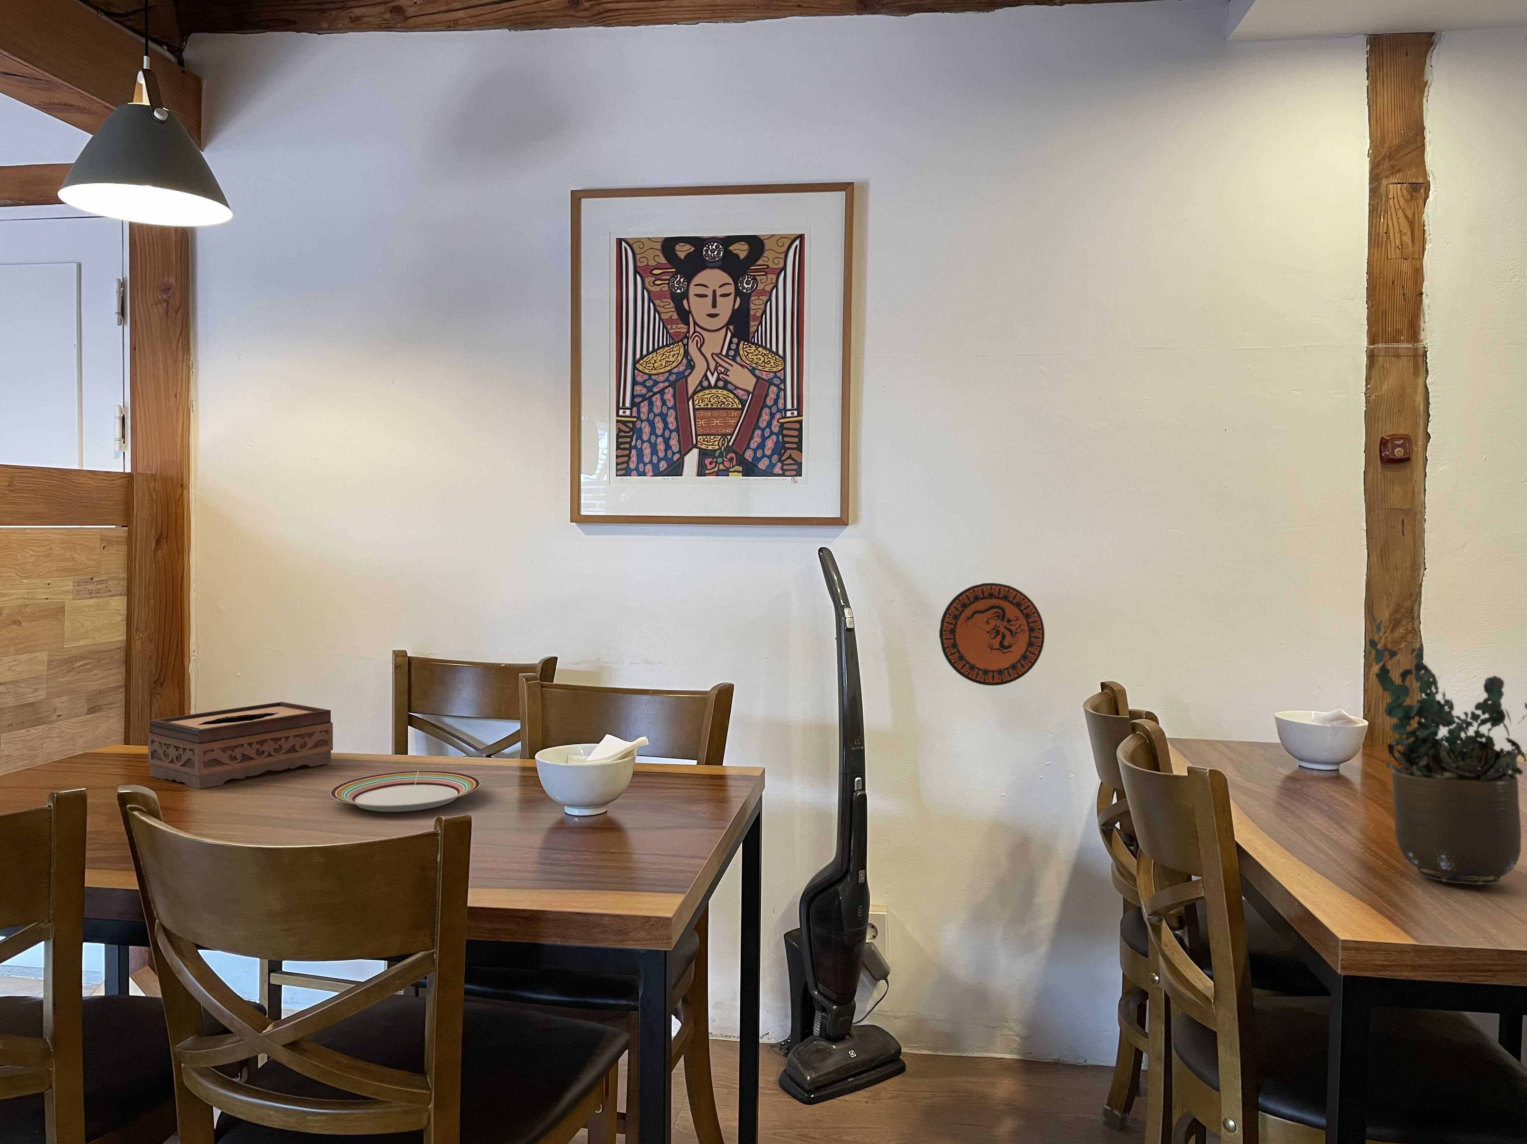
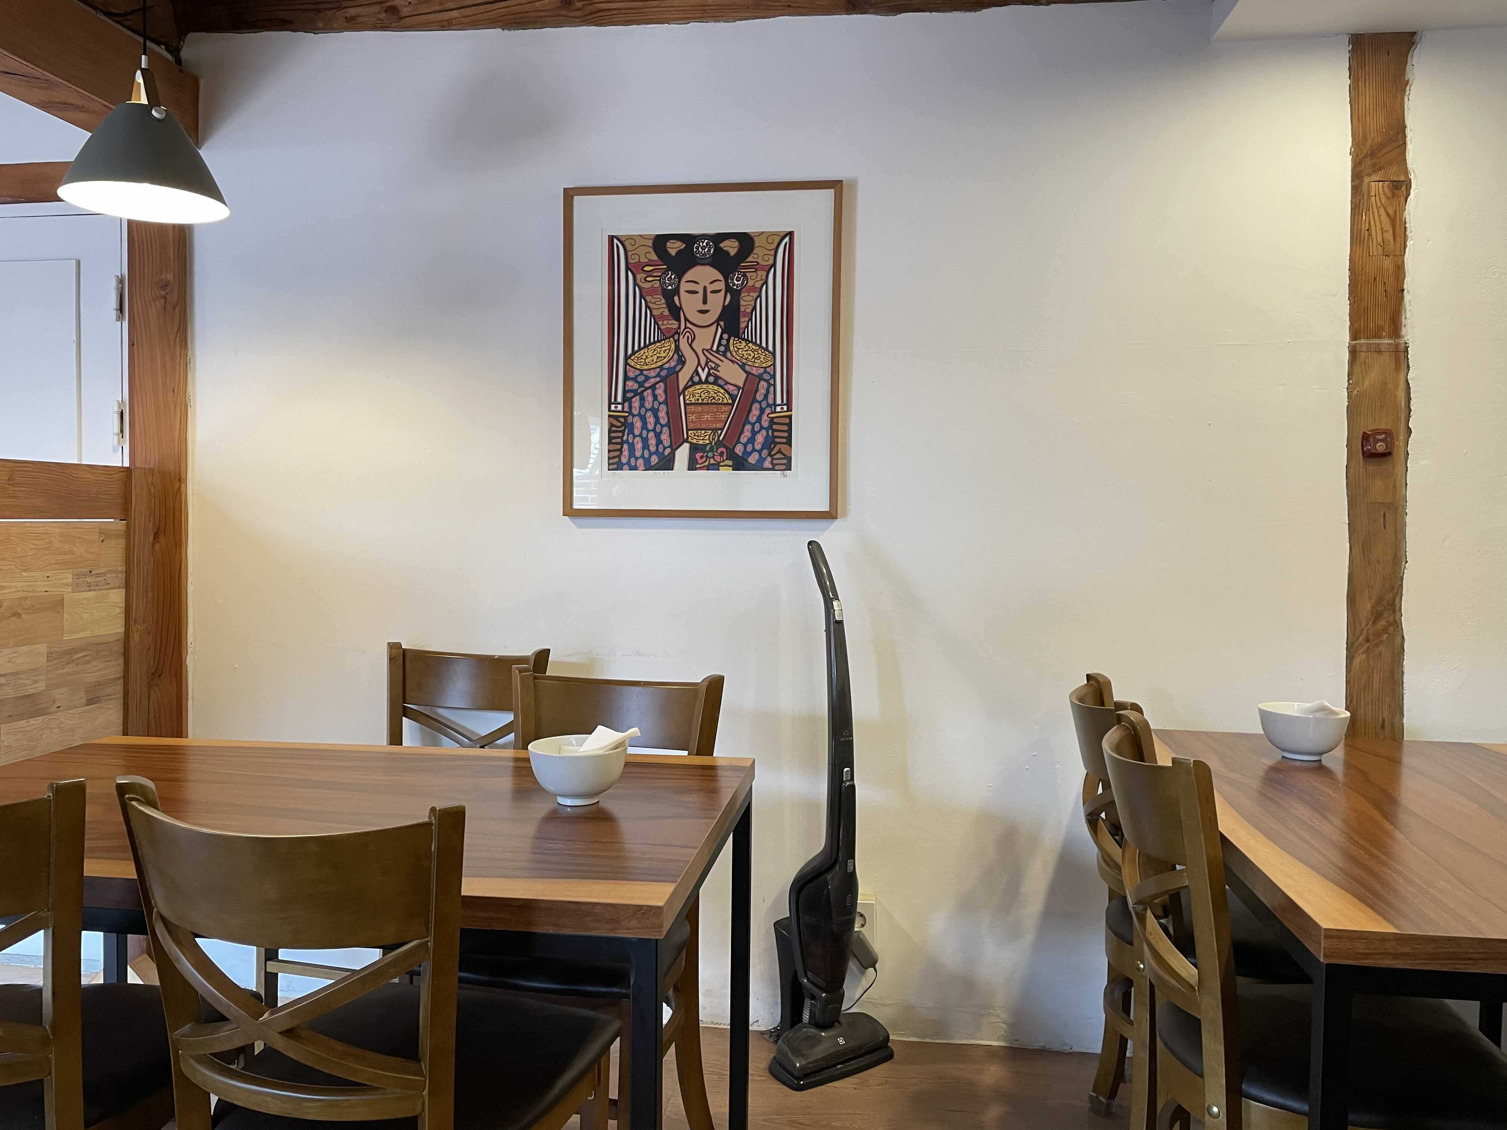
- plate [329,770,481,812]
- tissue box [148,702,333,790]
- potted plant [1368,610,1527,886]
- decorative plate [939,583,1045,686]
